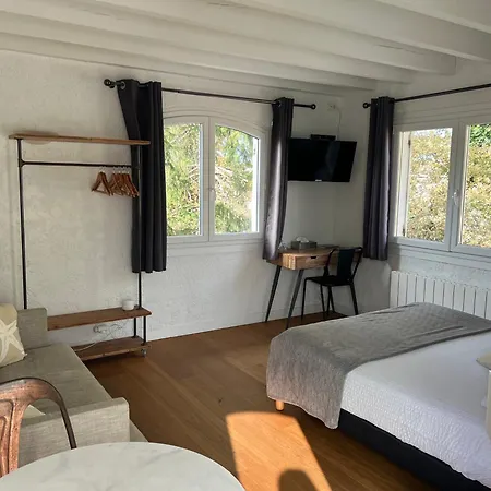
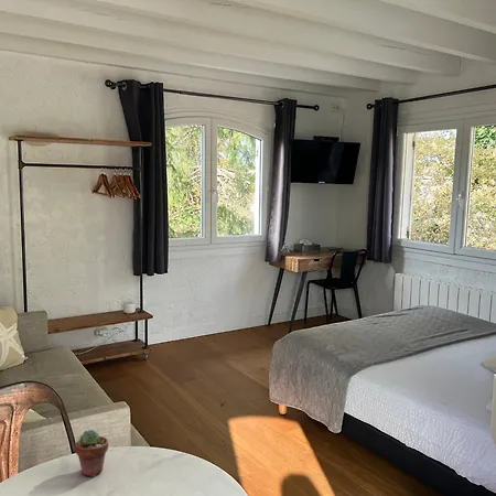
+ potted succulent [74,429,109,478]
